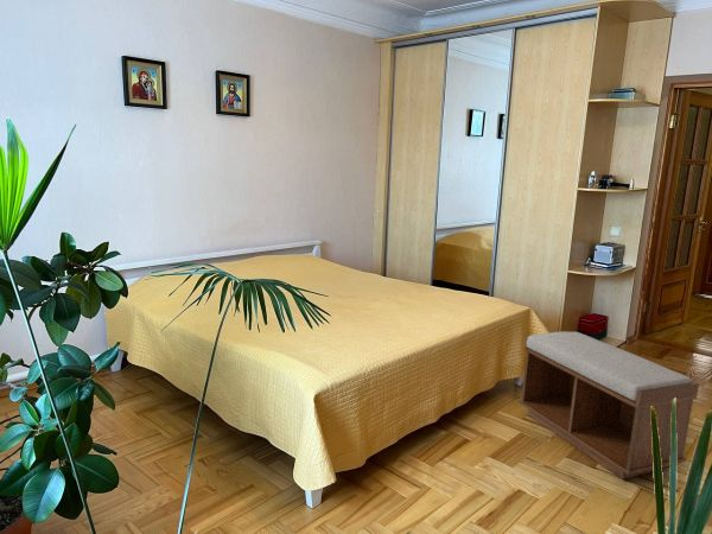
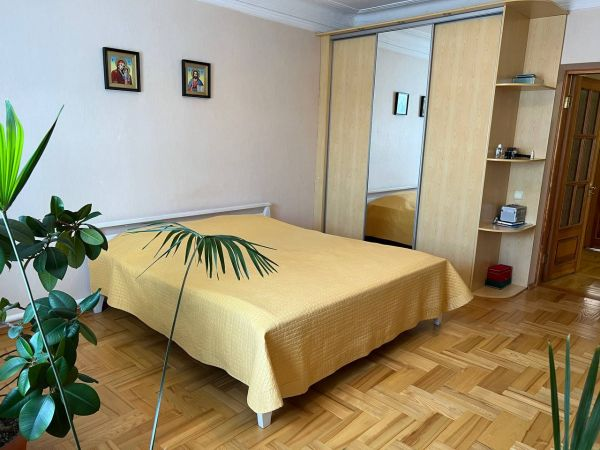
- bench [517,331,700,481]
